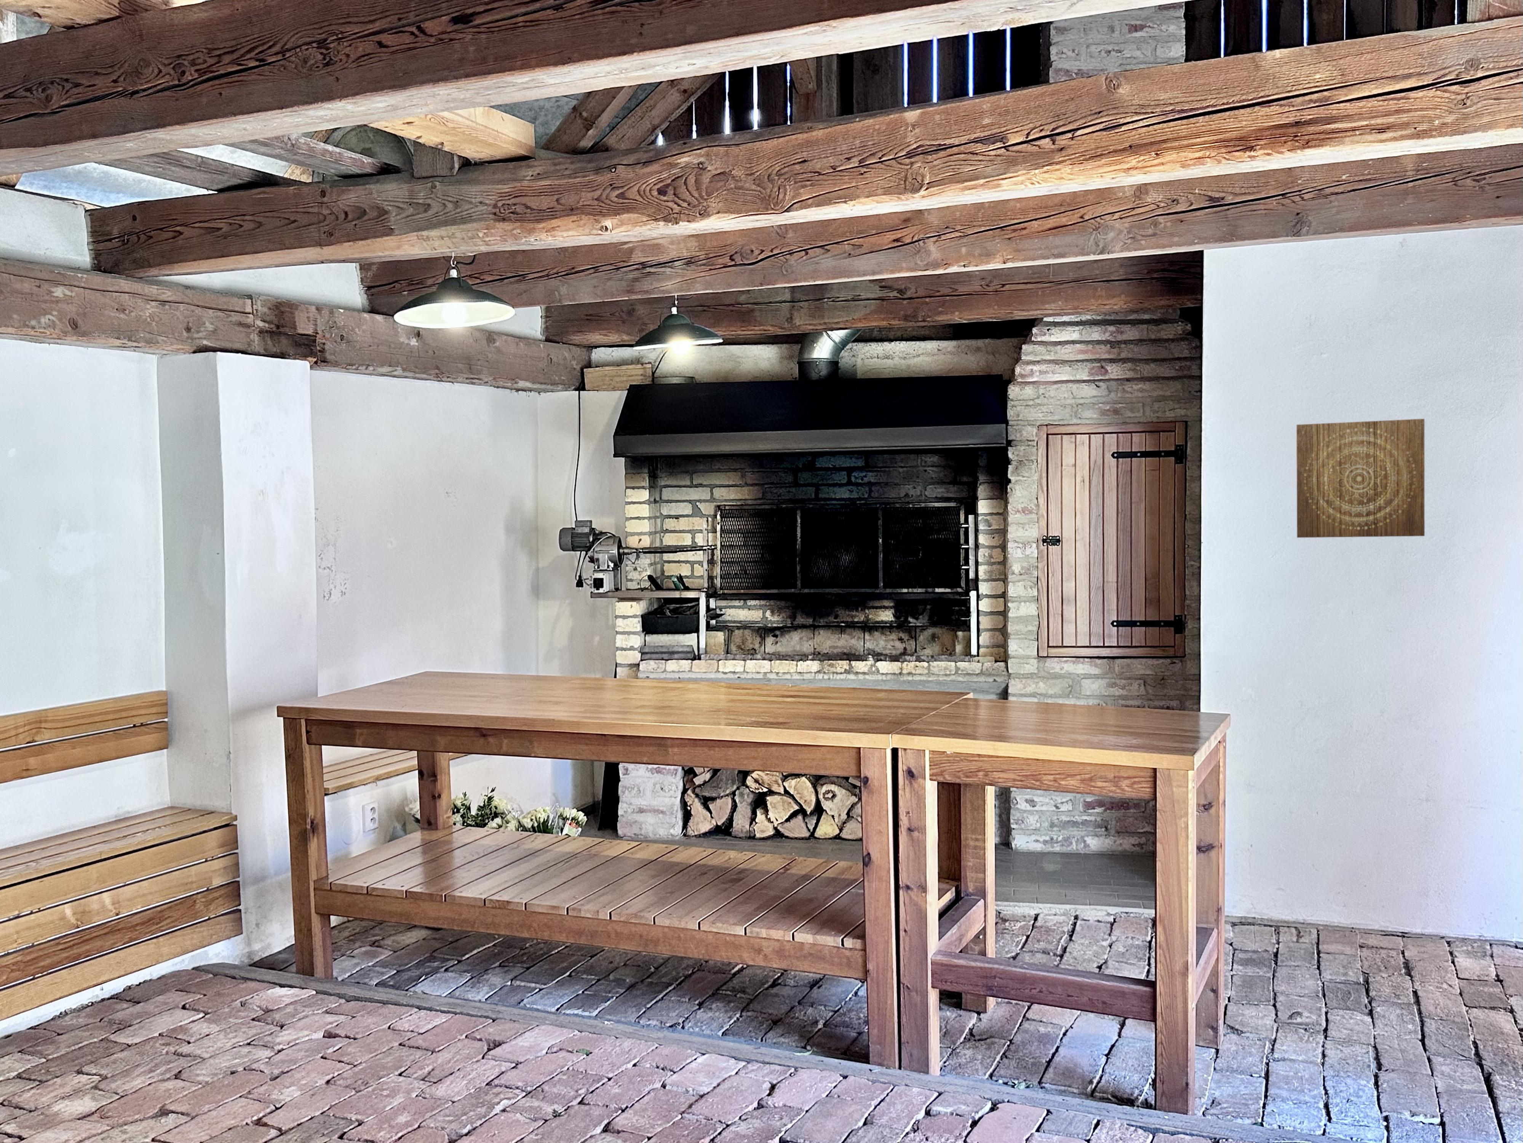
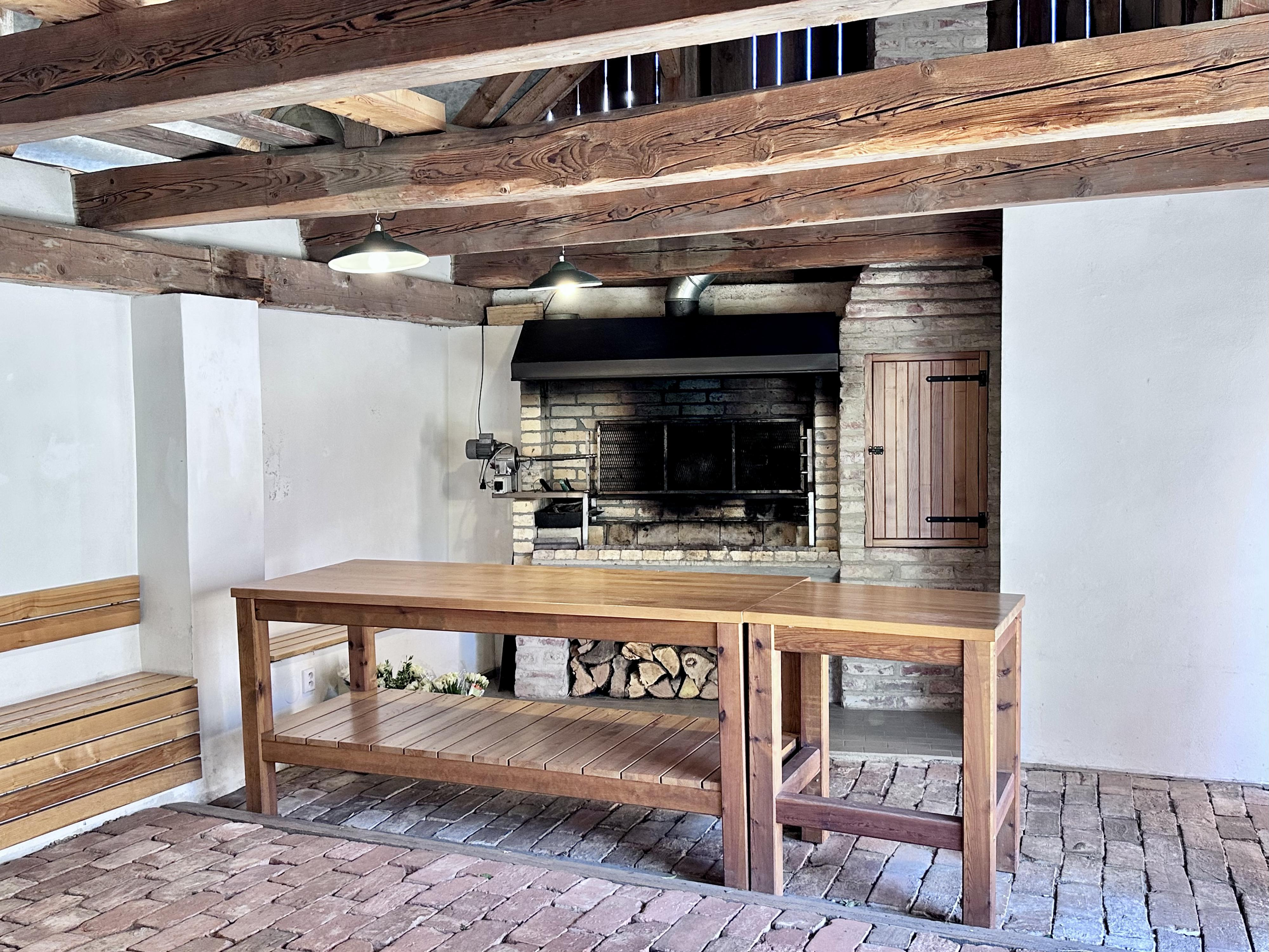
- wall art [1296,418,1425,538]
